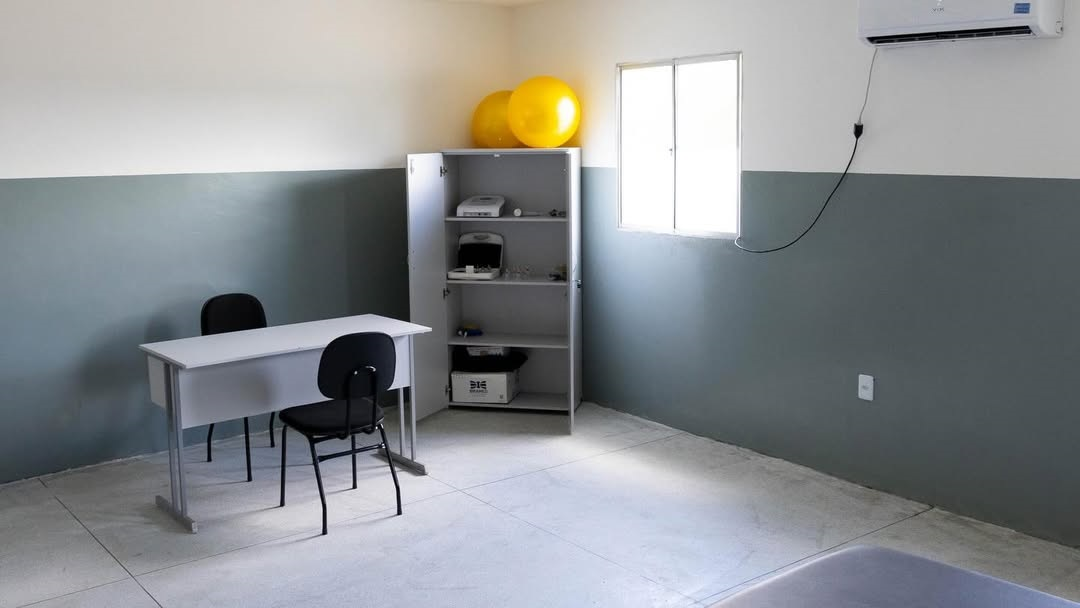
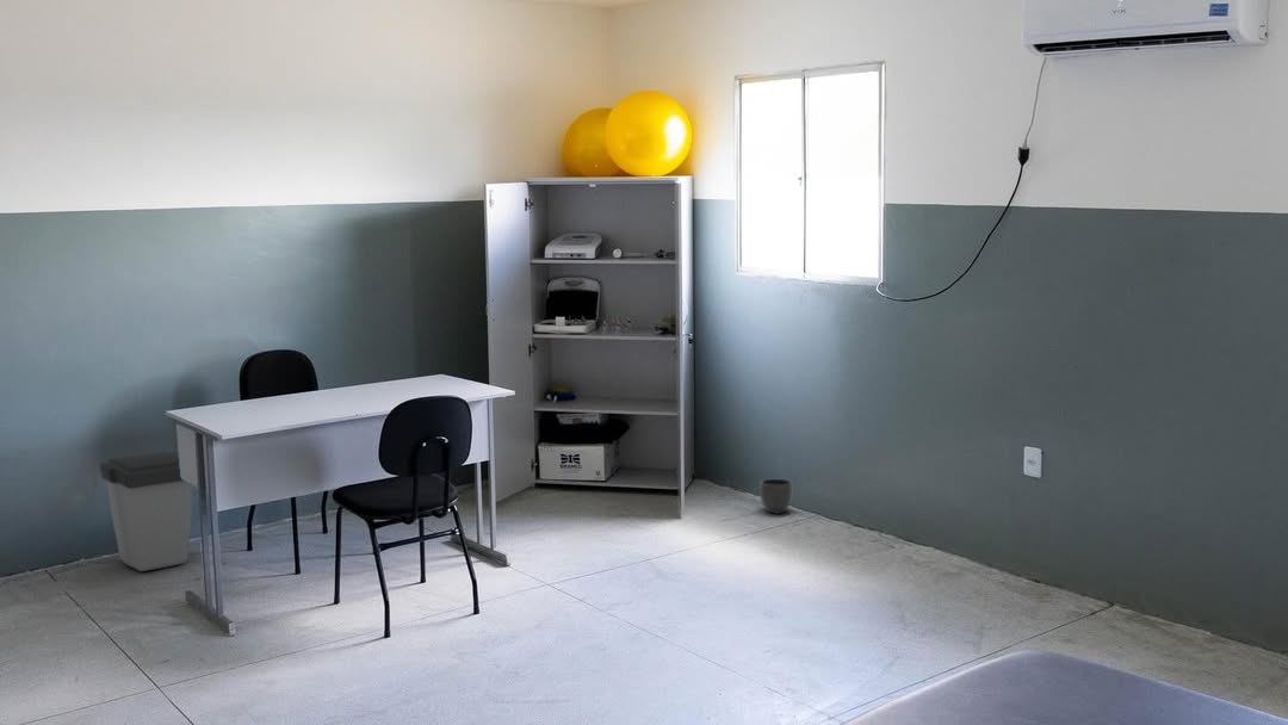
+ planter [758,478,794,515]
+ trash can [99,451,193,572]
